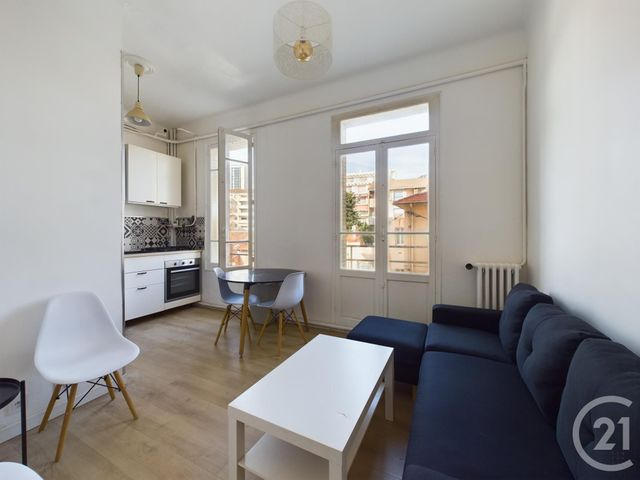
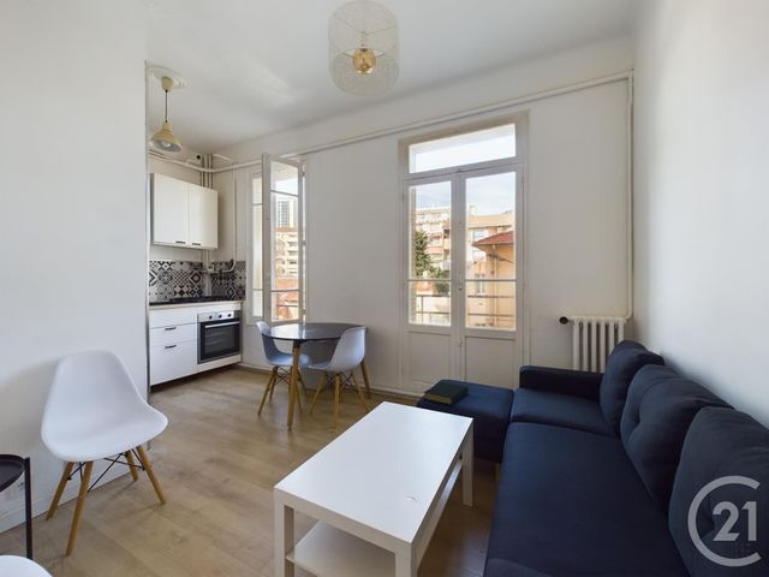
+ hardback book [423,381,470,406]
